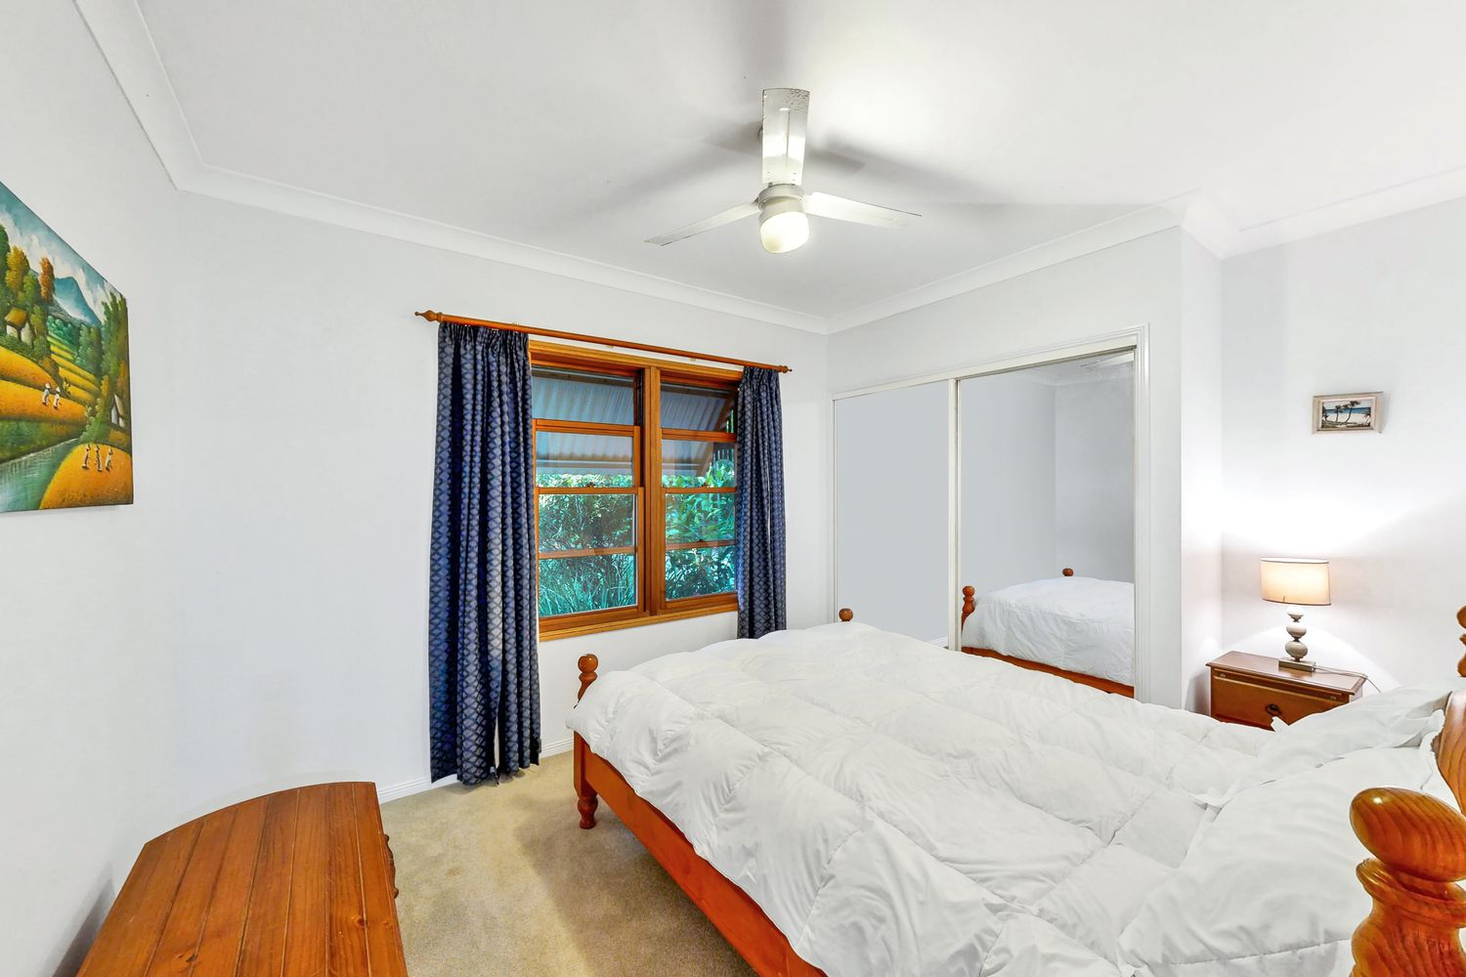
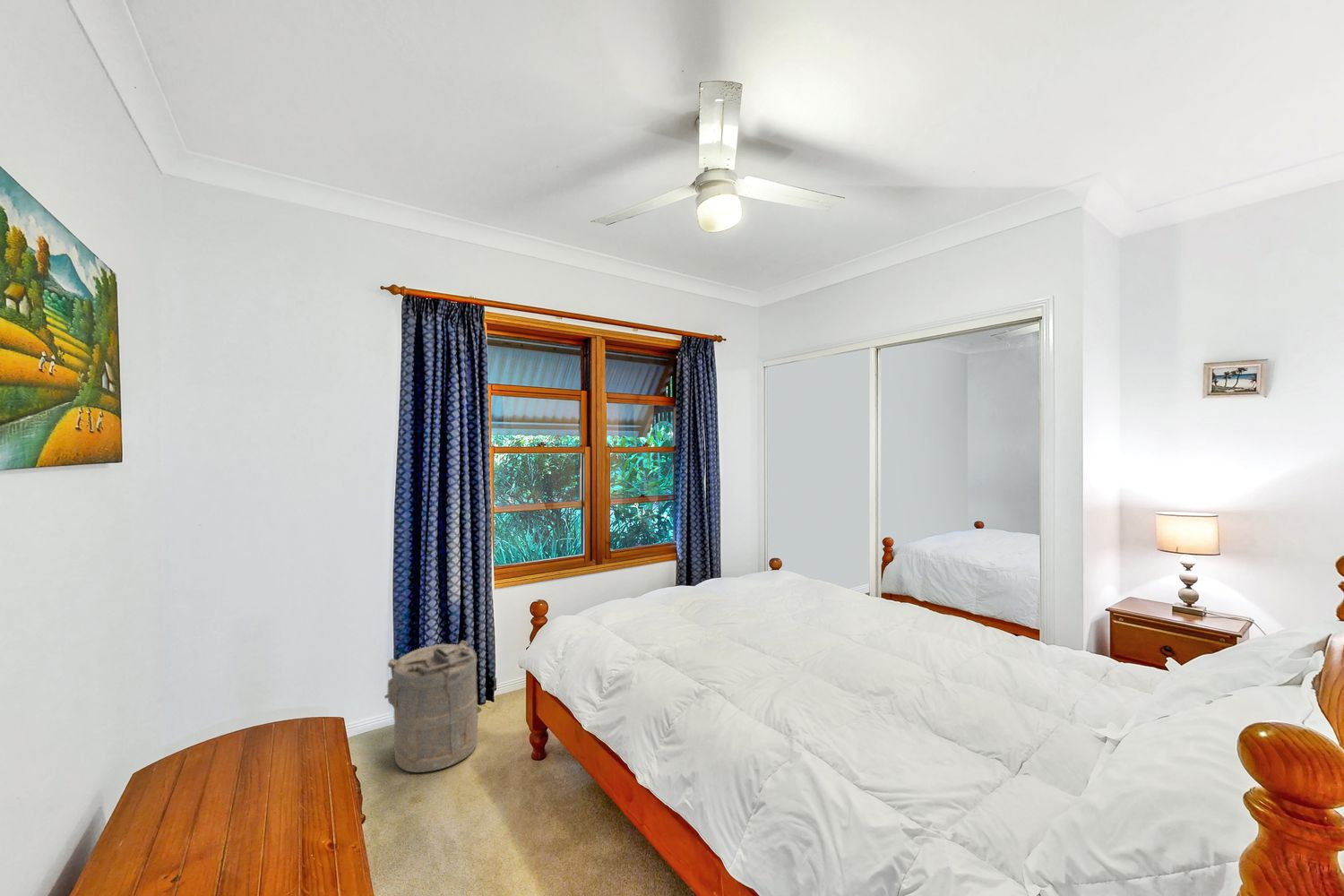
+ laundry hamper [383,640,479,773]
